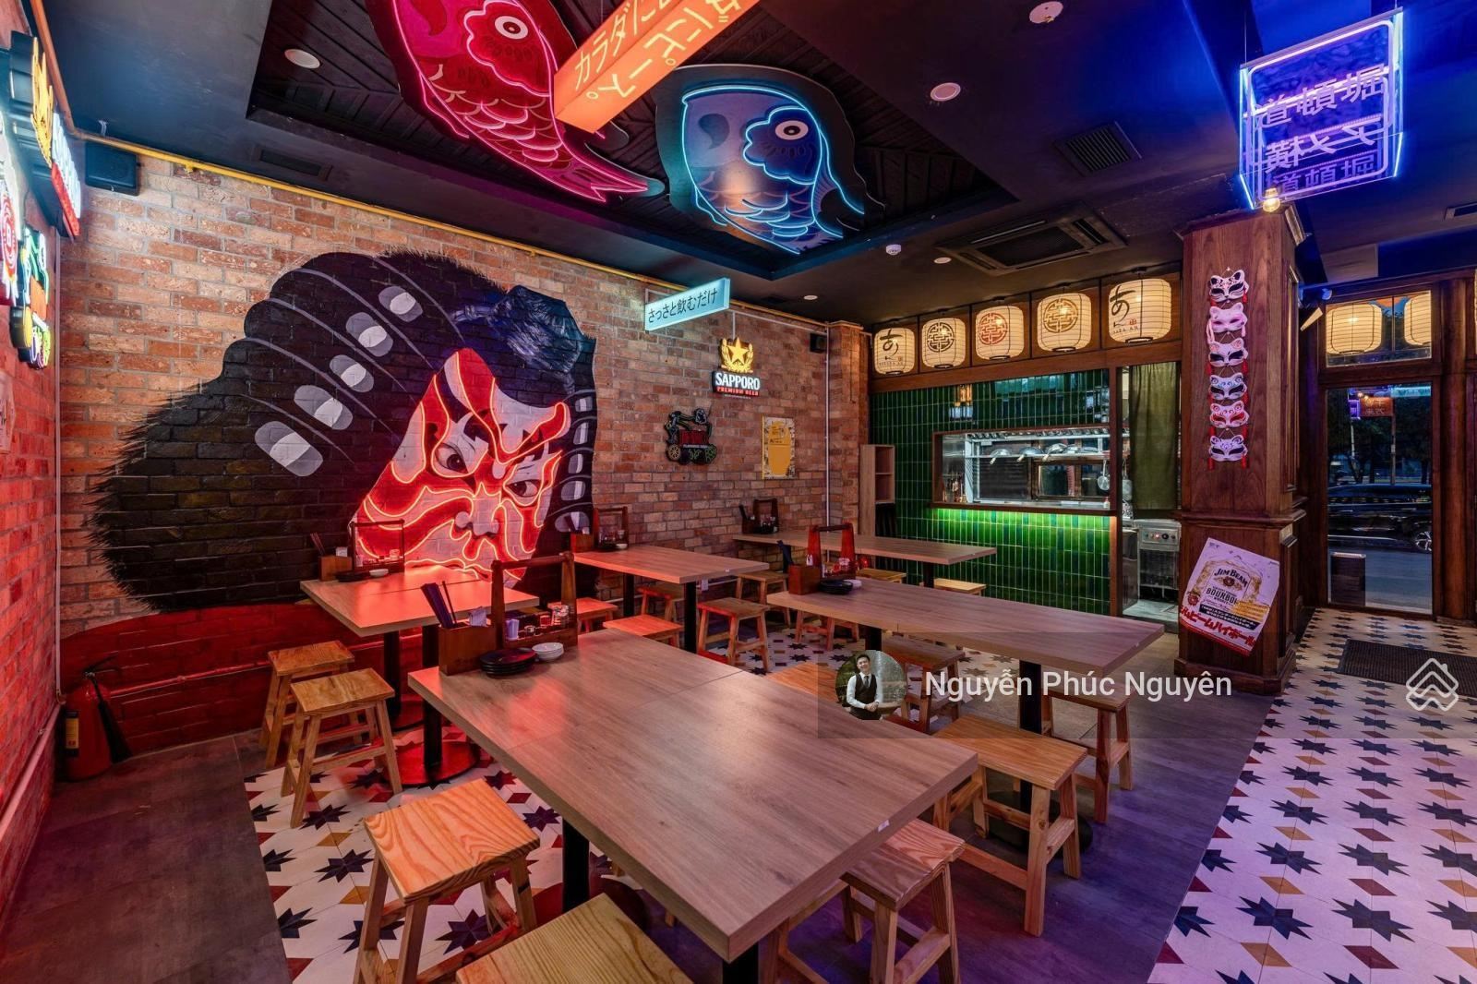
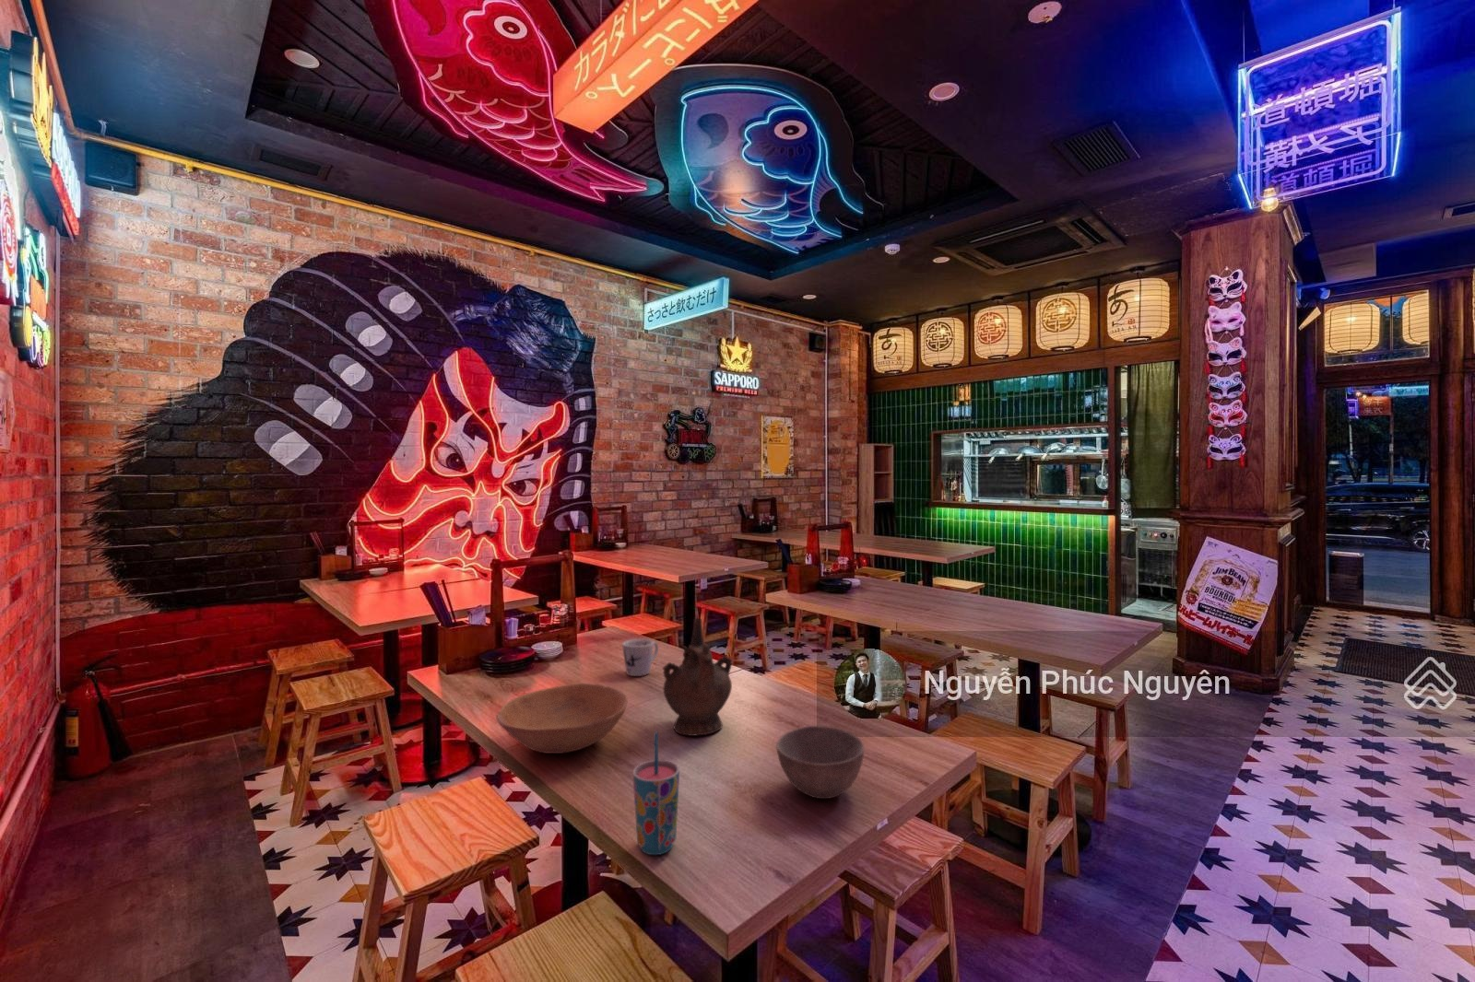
+ bowl [775,724,865,800]
+ mug [622,638,659,677]
+ bowl [495,683,628,754]
+ ceremonial vessel [662,617,733,736]
+ cup [633,731,680,856]
